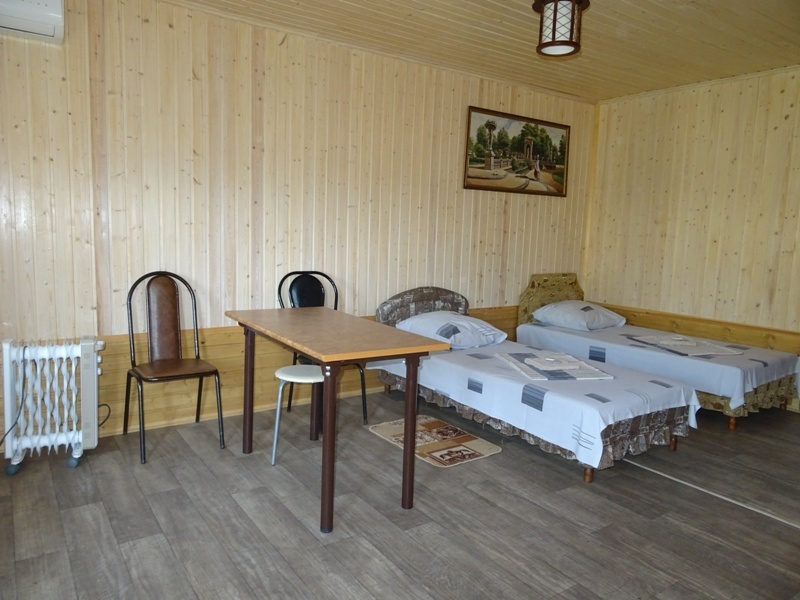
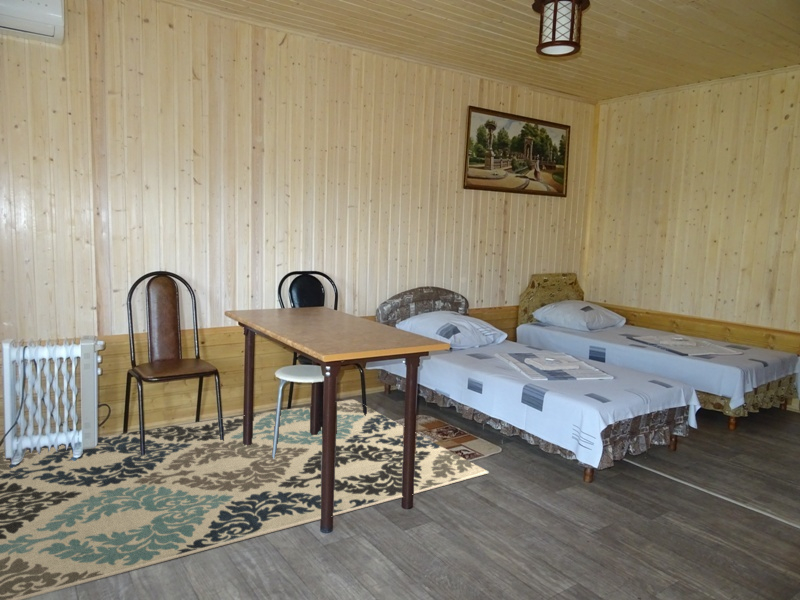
+ rug [0,398,490,600]
